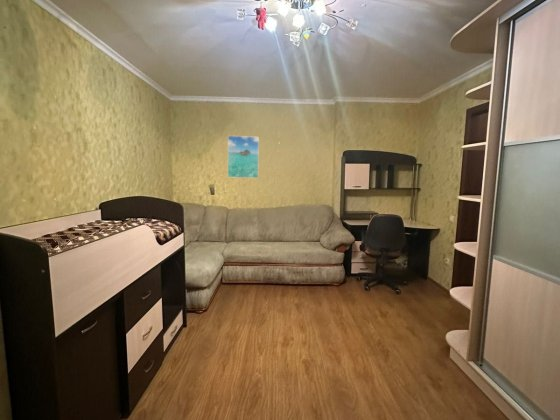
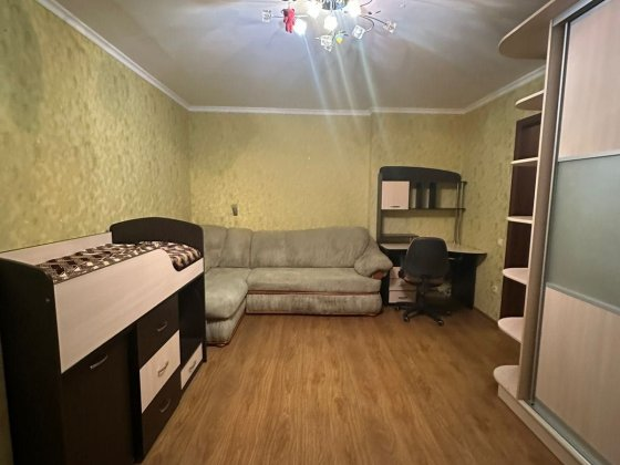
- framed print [227,135,260,179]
